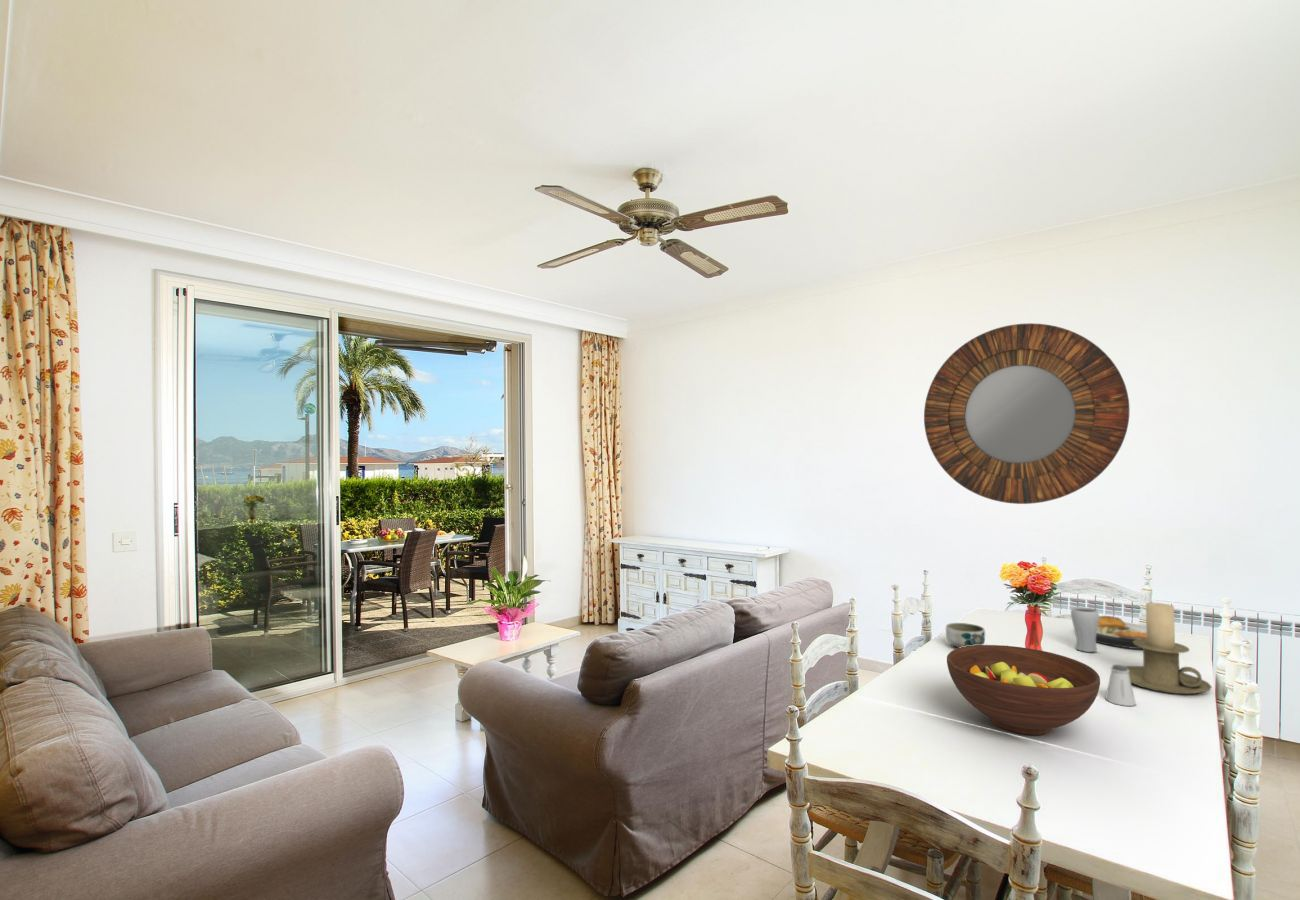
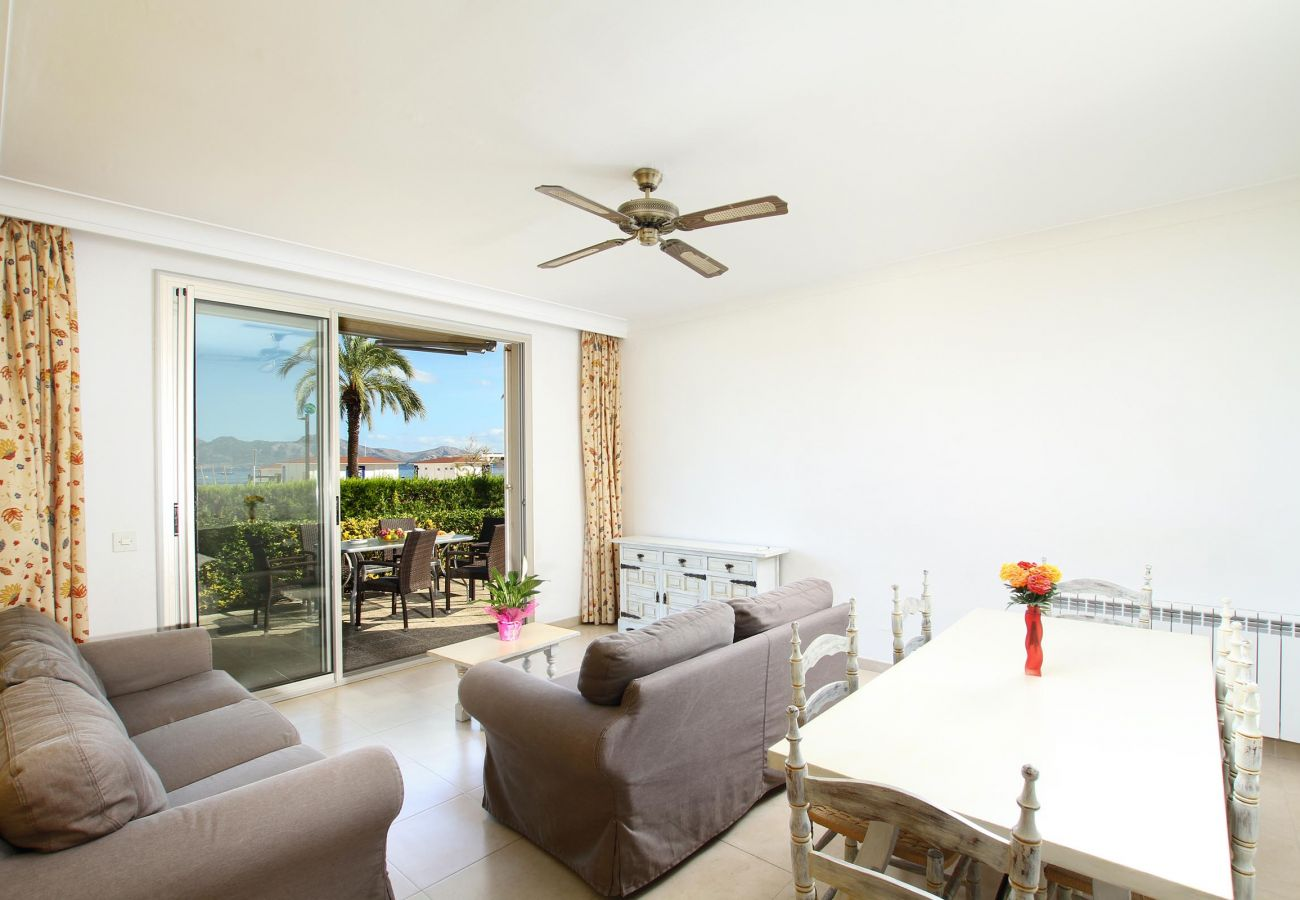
- fruit bowl [946,644,1101,736]
- saltshaker [1104,664,1137,707]
- candle holder [1125,602,1213,695]
- bowl [945,622,986,648]
- plate [1096,615,1147,650]
- home mirror [923,322,1131,505]
- drinking glass [1070,606,1100,653]
